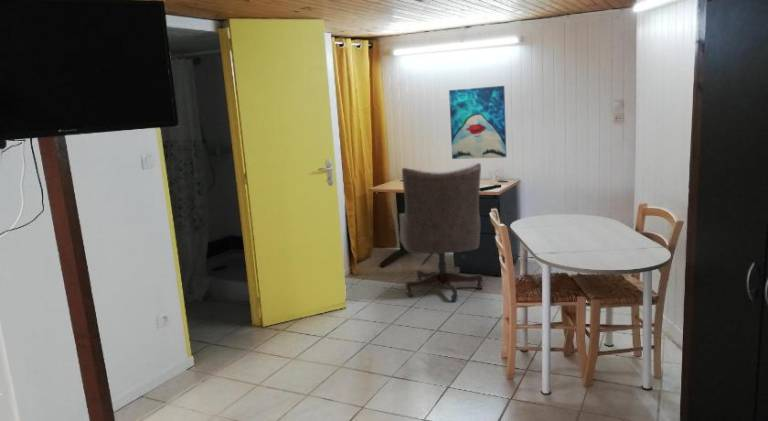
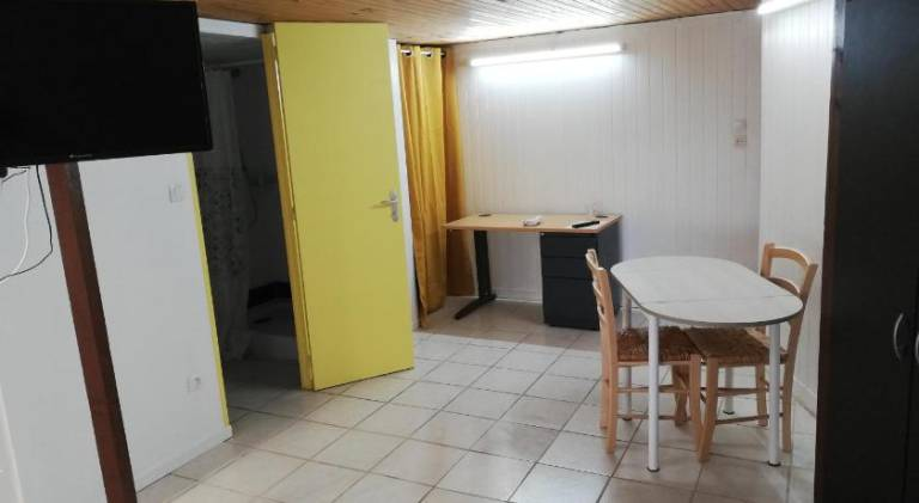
- wall art [448,85,507,160]
- chair [398,162,484,302]
